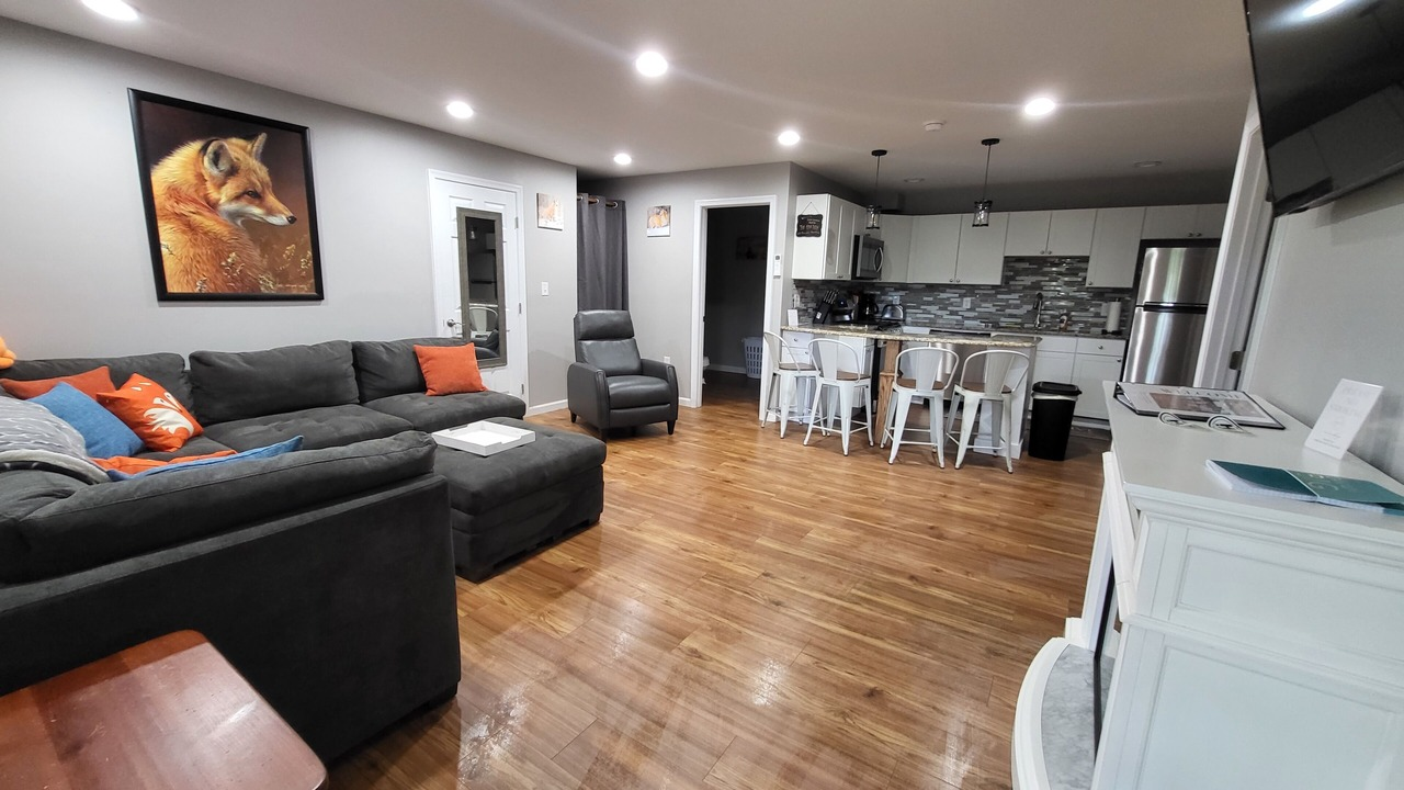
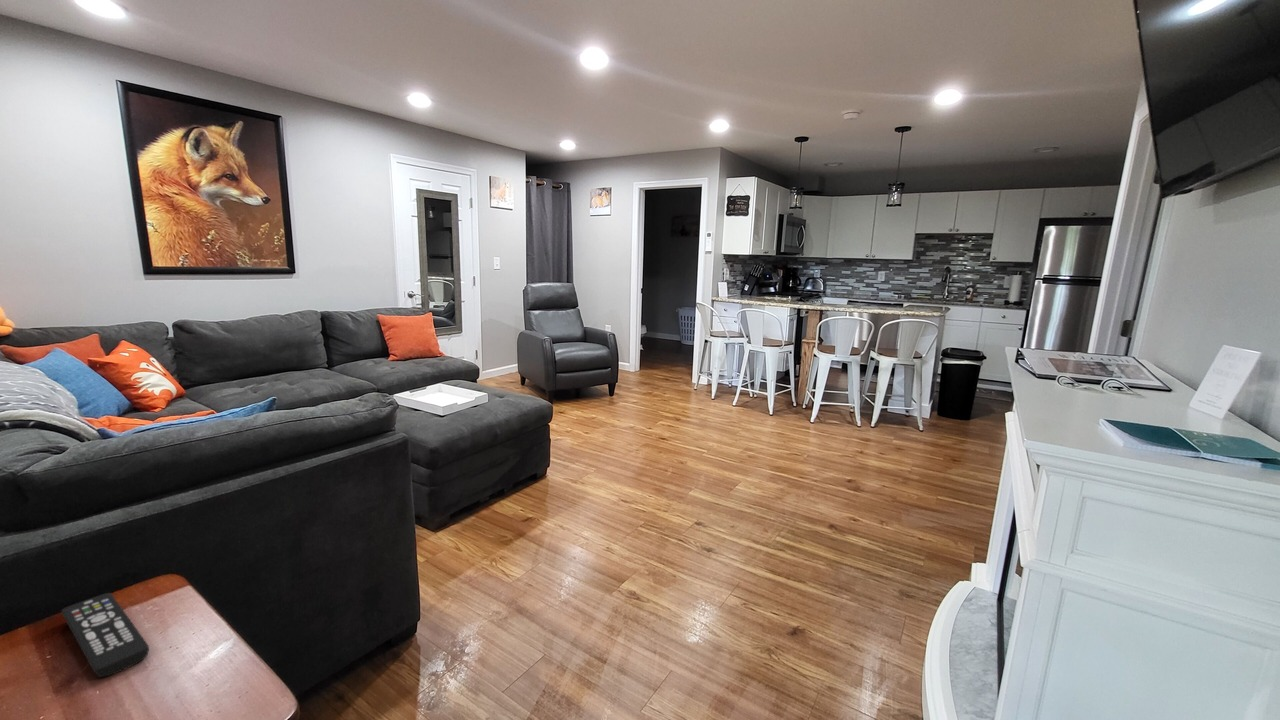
+ remote control [61,592,150,678]
